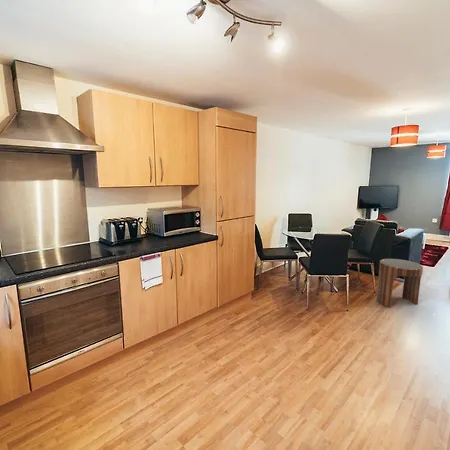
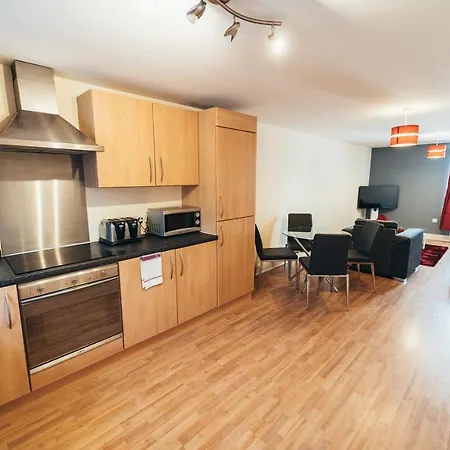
- side table [375,258,424,308]
